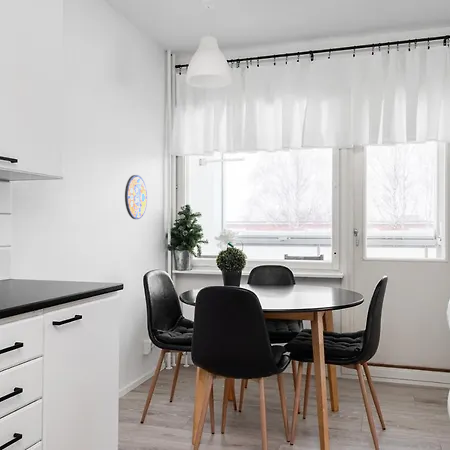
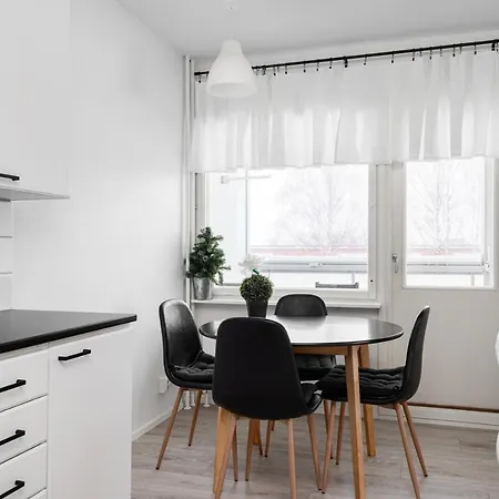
- manhole cover [124,174,148,220]
